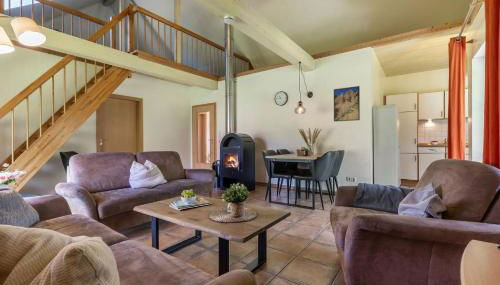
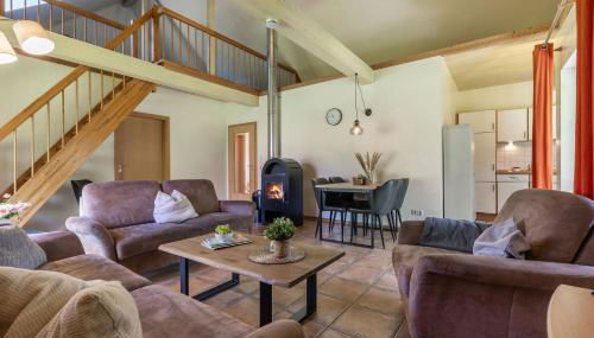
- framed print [333,85,361,123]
